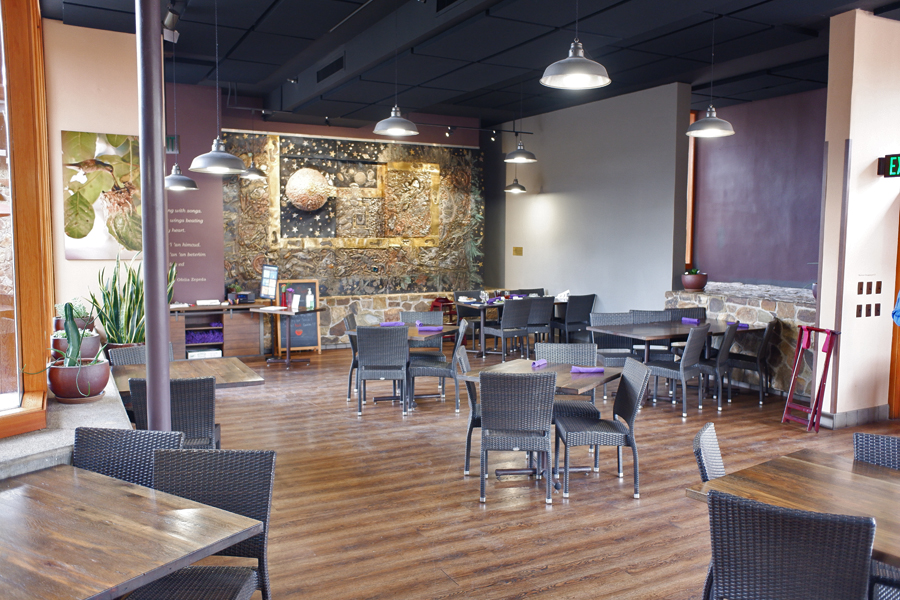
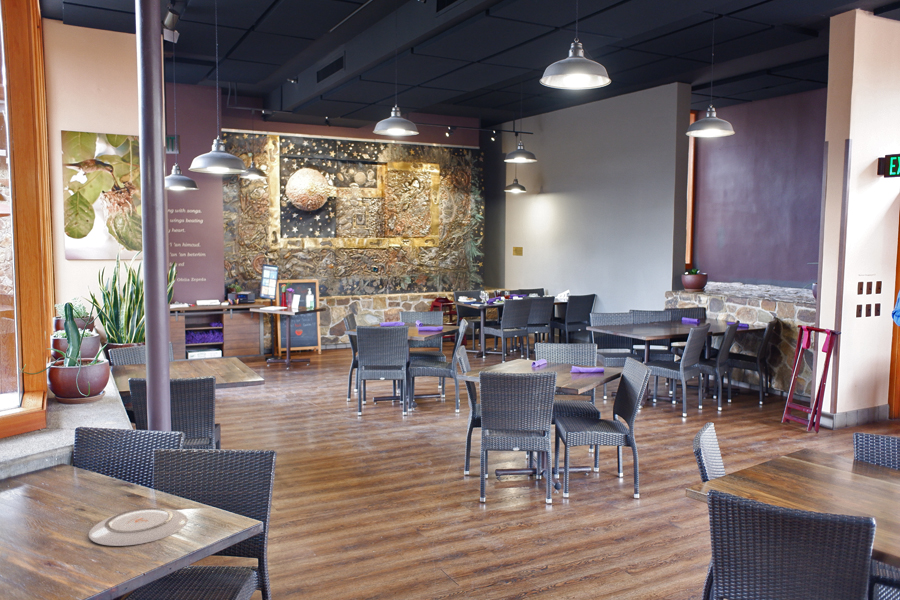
+ plate [88,507,188,547]
